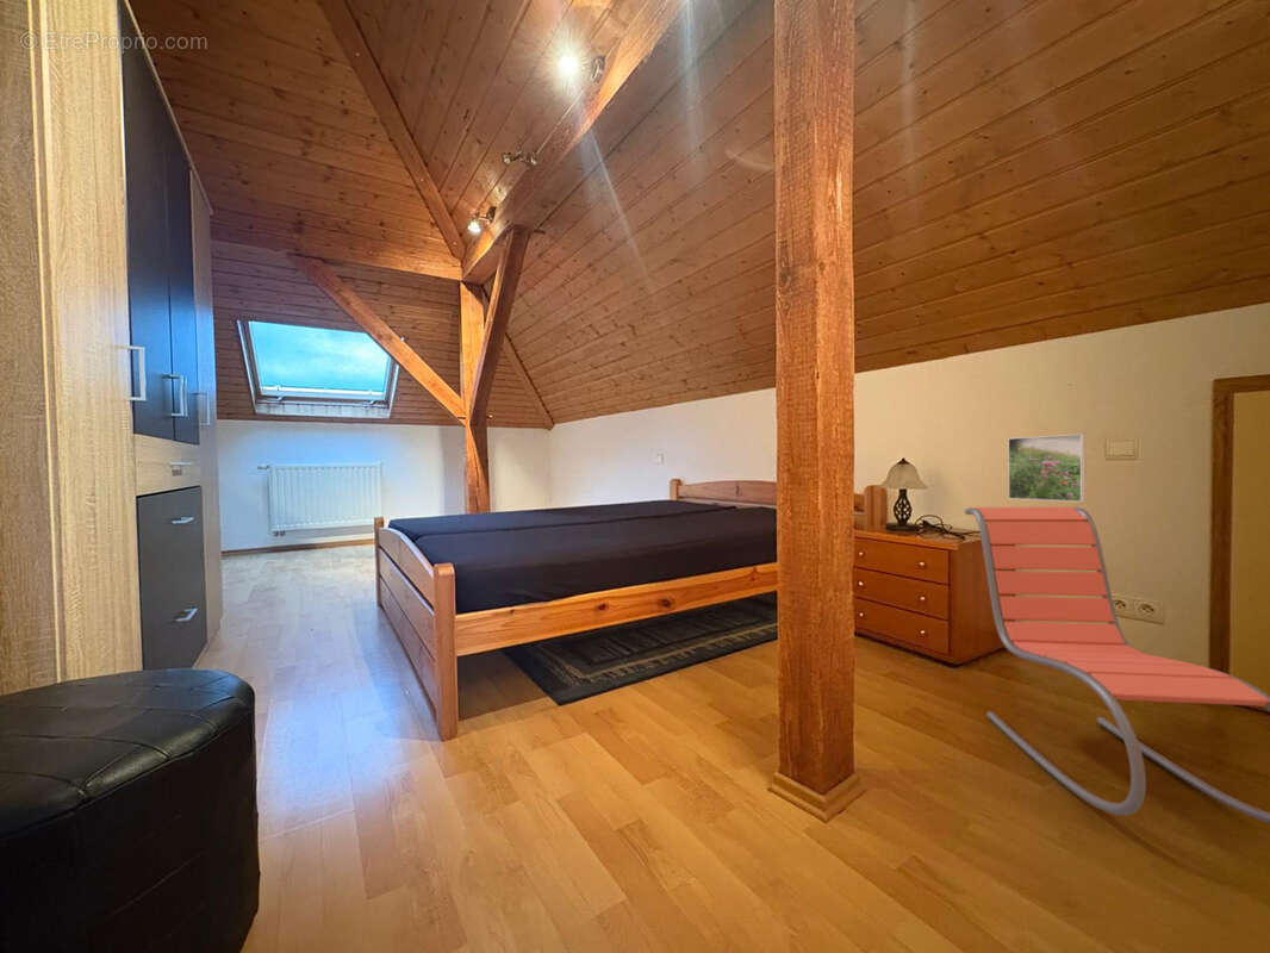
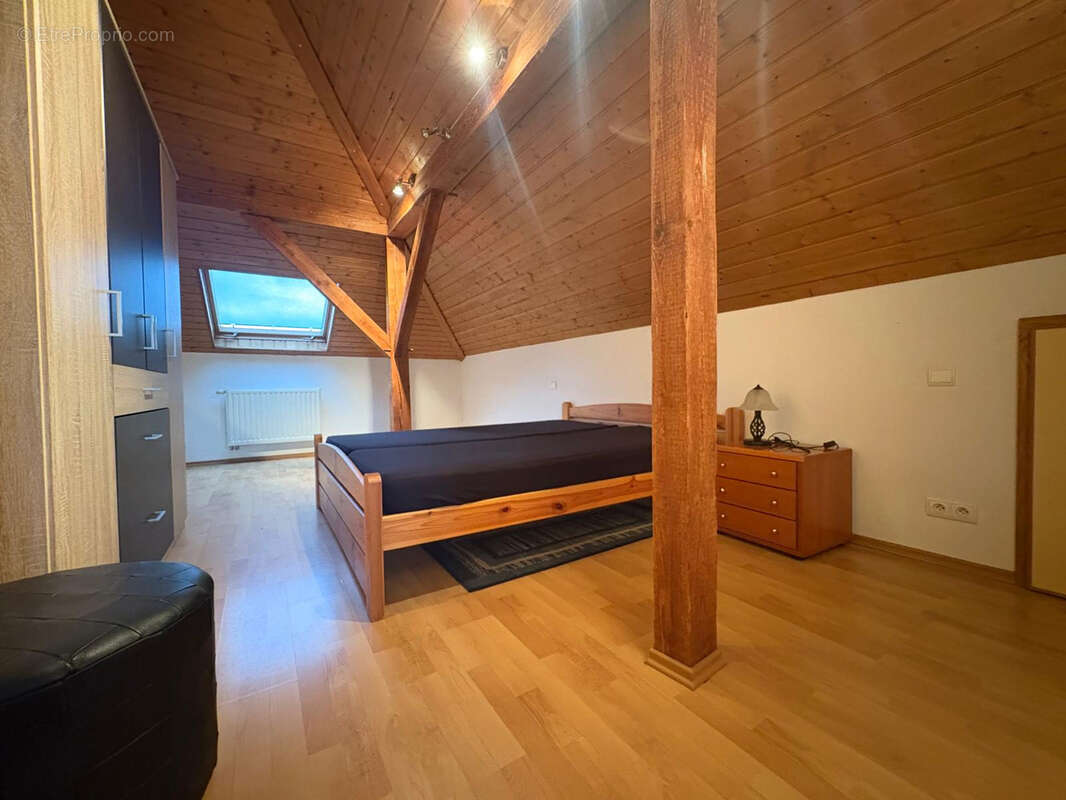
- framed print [1007,432,1087,503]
- lounge chair [964,506,1270,824]
